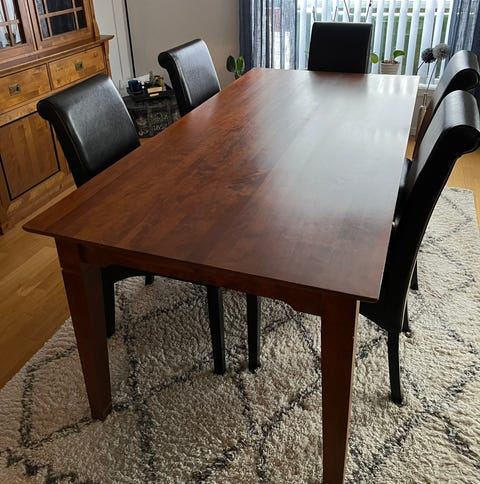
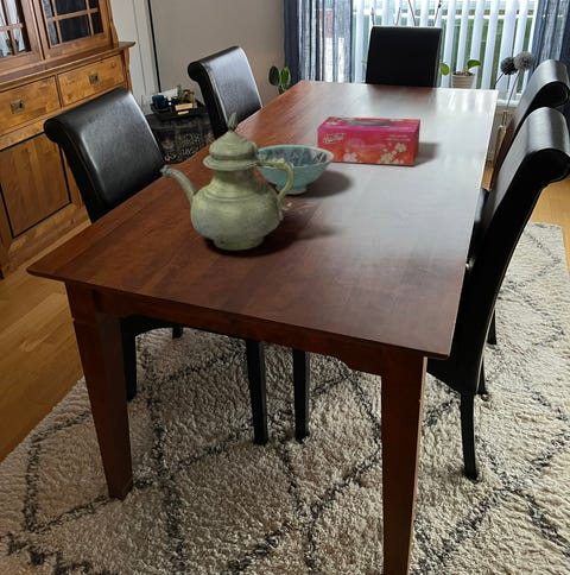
+ bowl [255,144,334,195]
+ teapot [159,112,296,252]
+ tissue box [316,115,422,166]
